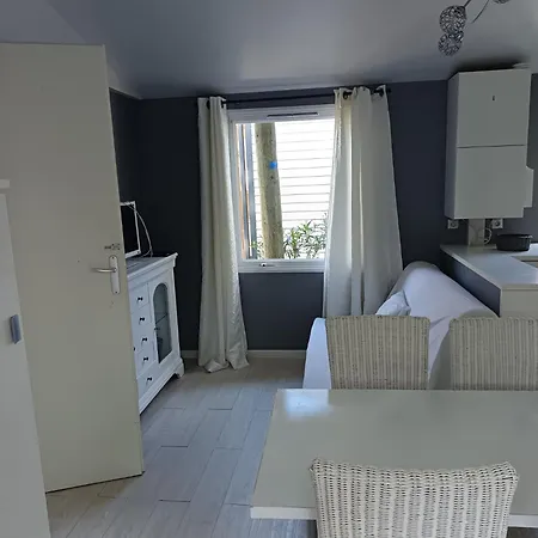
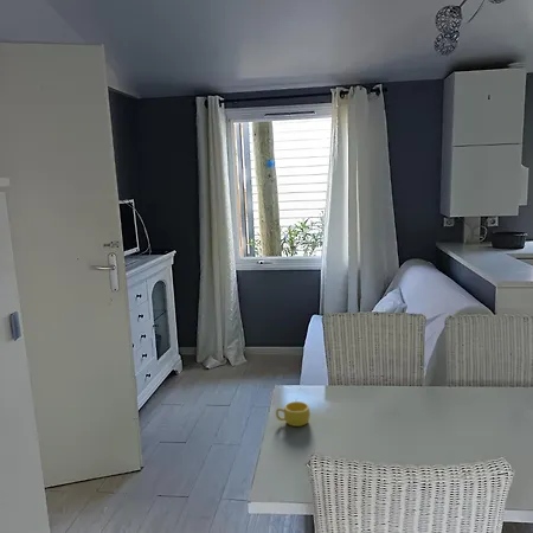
+ cup [275,400,312,428]
